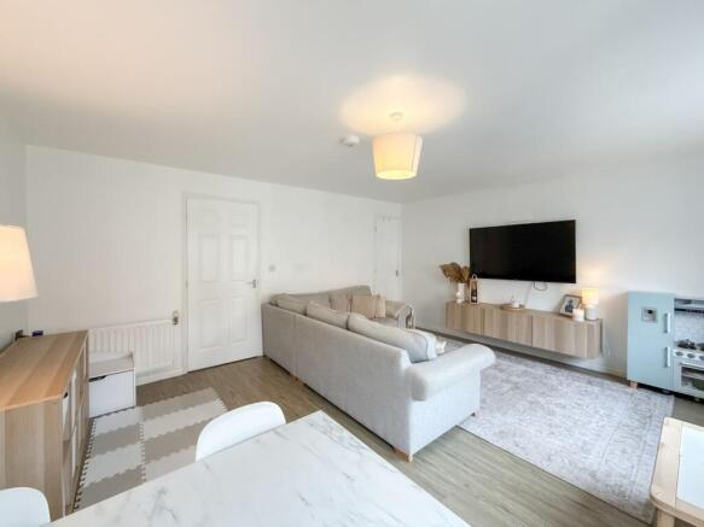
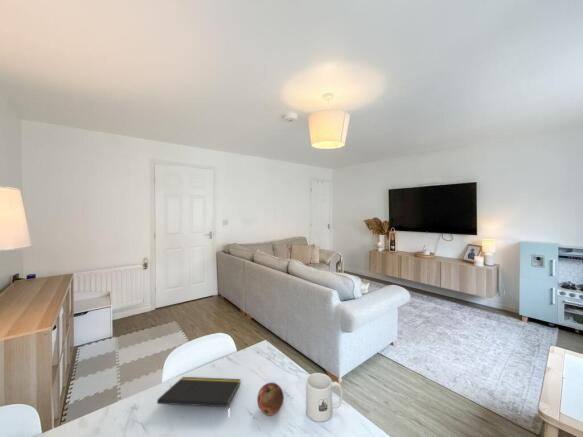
+ notepad [156,376,242,408]
+ mug [305,372,344,423]
+ fruit [256,382,285,416]
